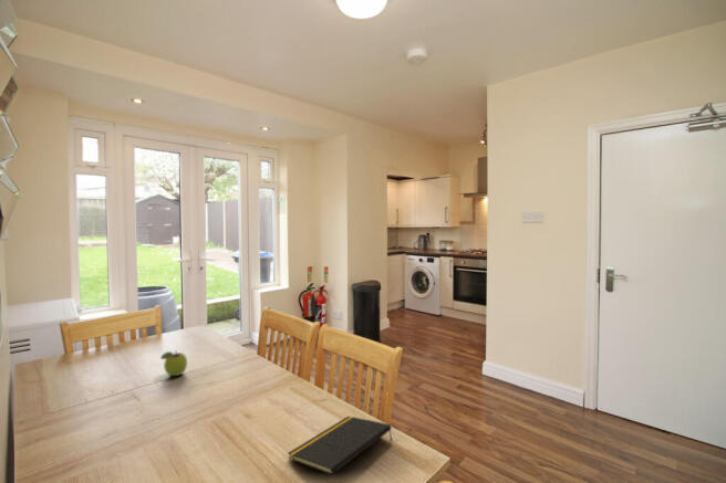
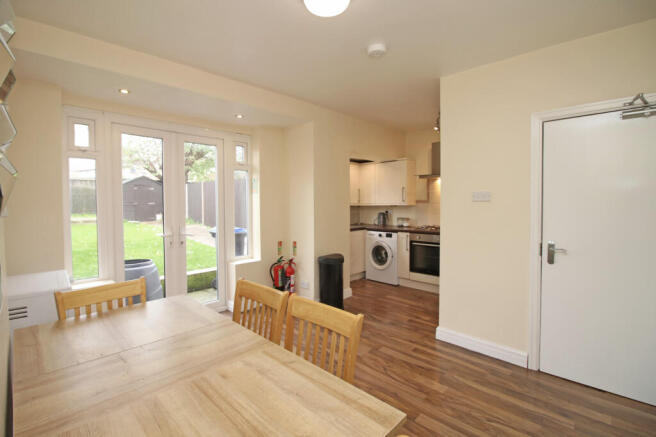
- notepad [287,416,393,476]
- fruit [159,350,188,377]
